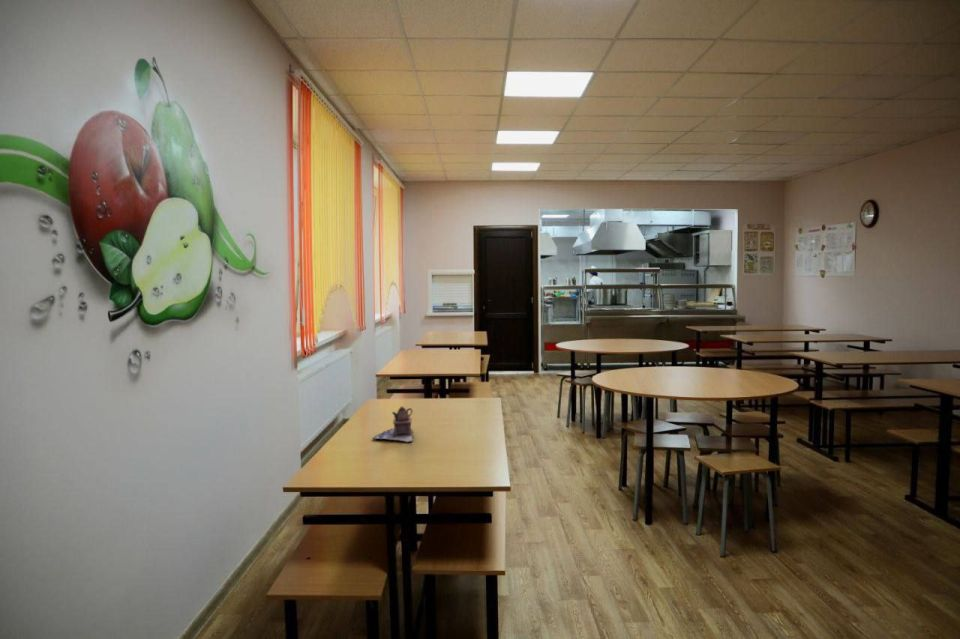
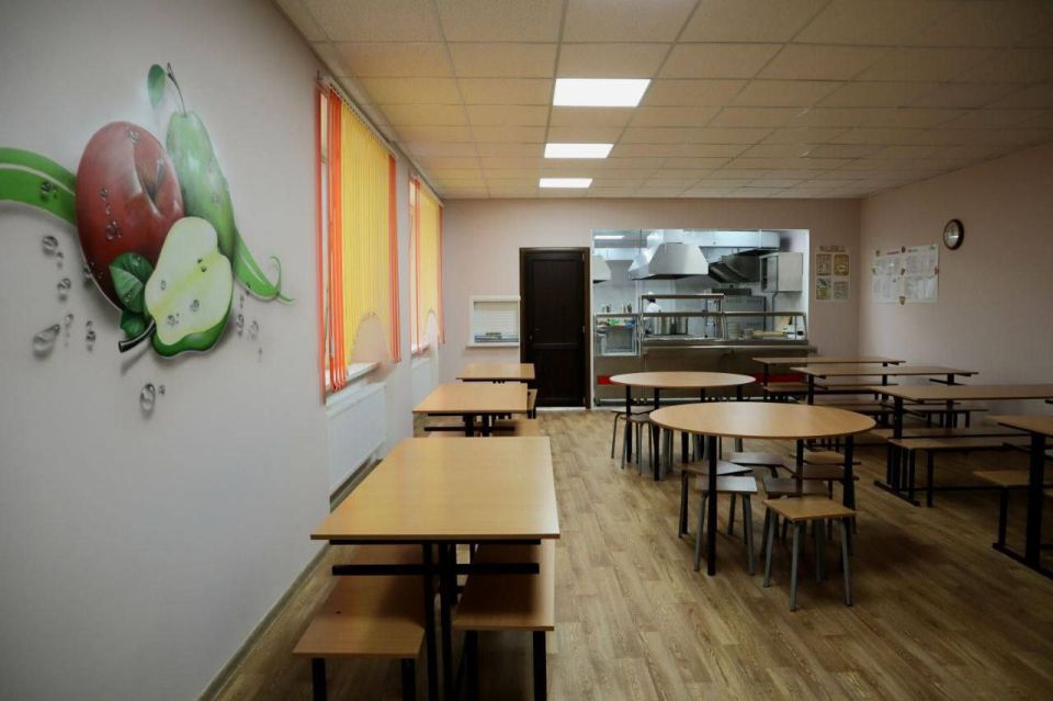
- teapot [371,406,414,443]
